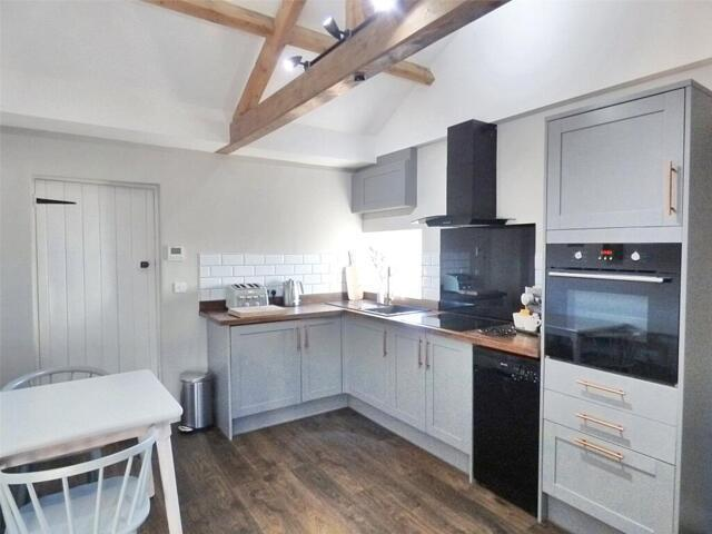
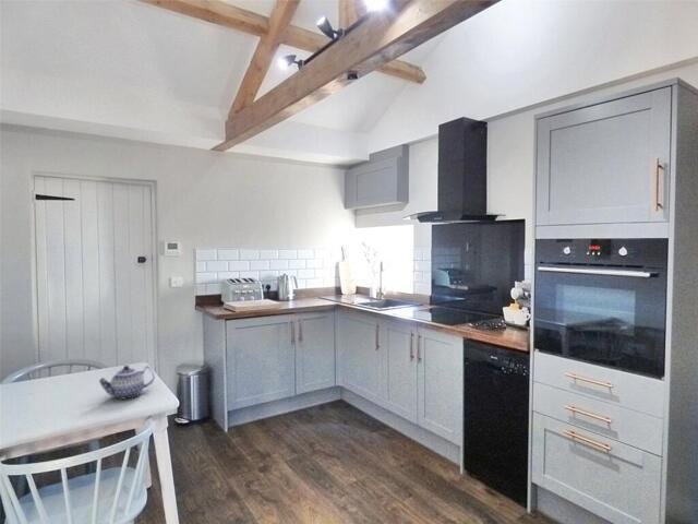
+ teapot [98,365,155,401]
